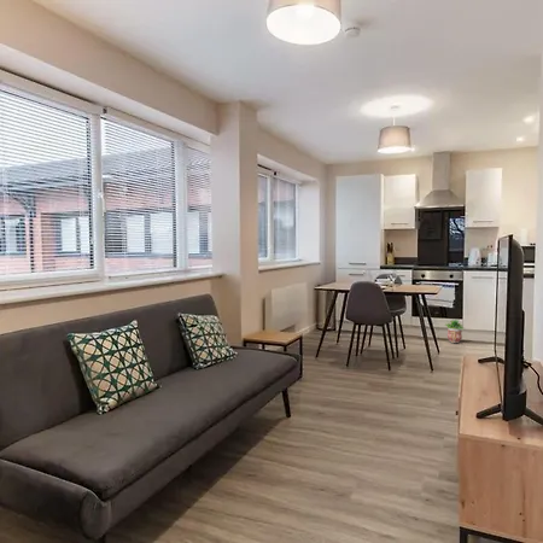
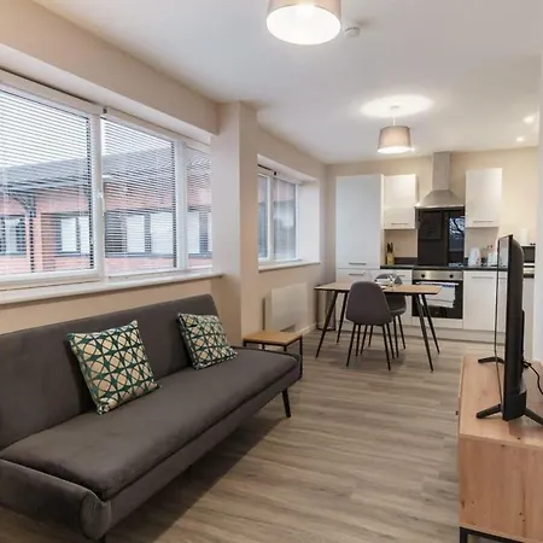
- potted plant [445,317,466,344]
